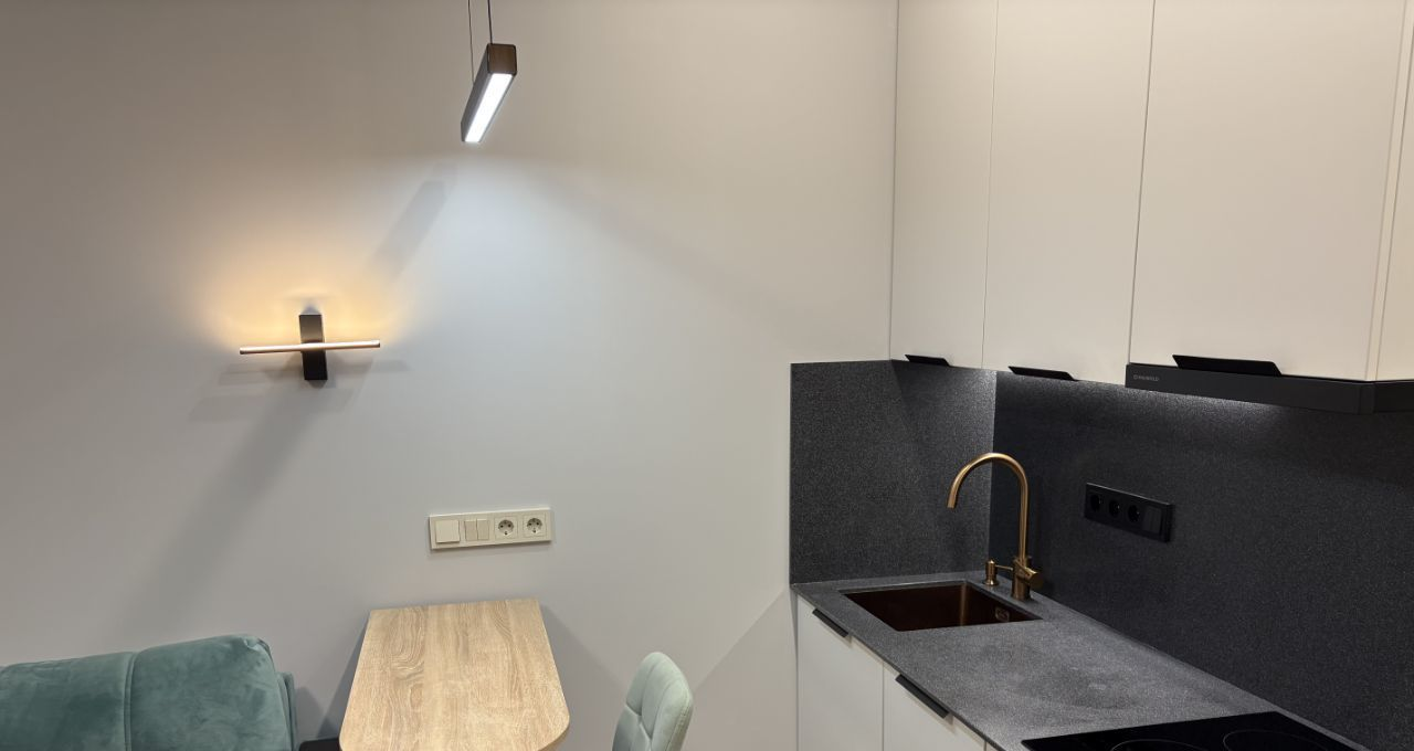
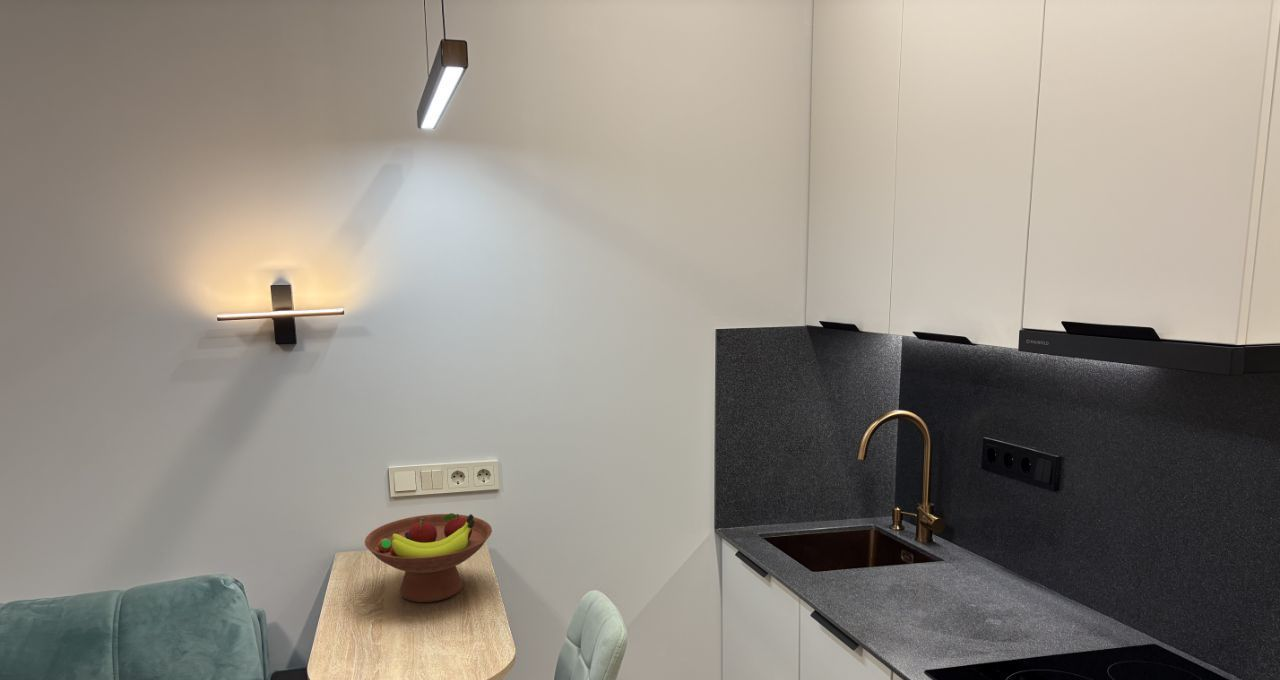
+ fruit bowl [364,512,493,604]
